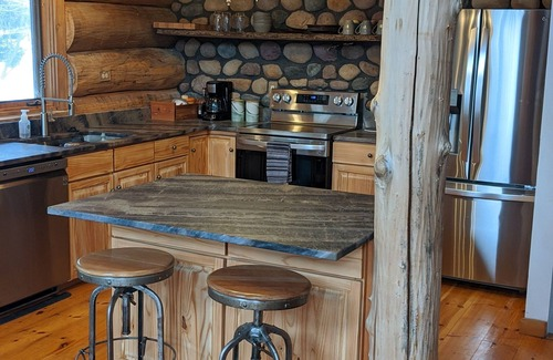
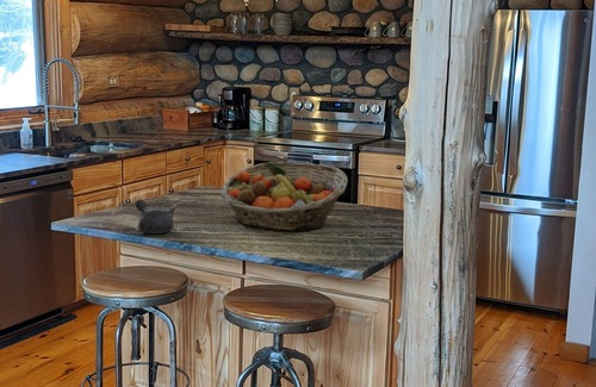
+ teapot [135,198,176,235]
+ fruit basket [219,161,348,231]
